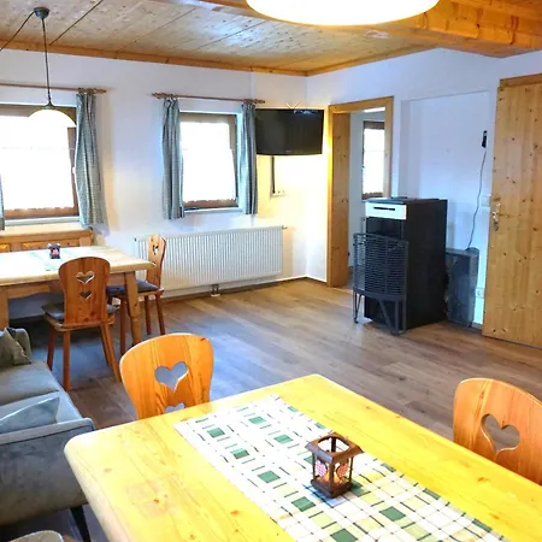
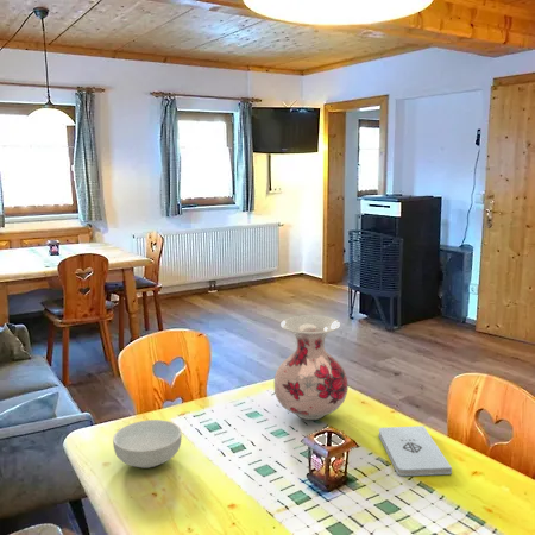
+ cereal bowl [112,418,183,470]
+ vase [273,314,350,421]
+ notepad [378,424,453,477]
